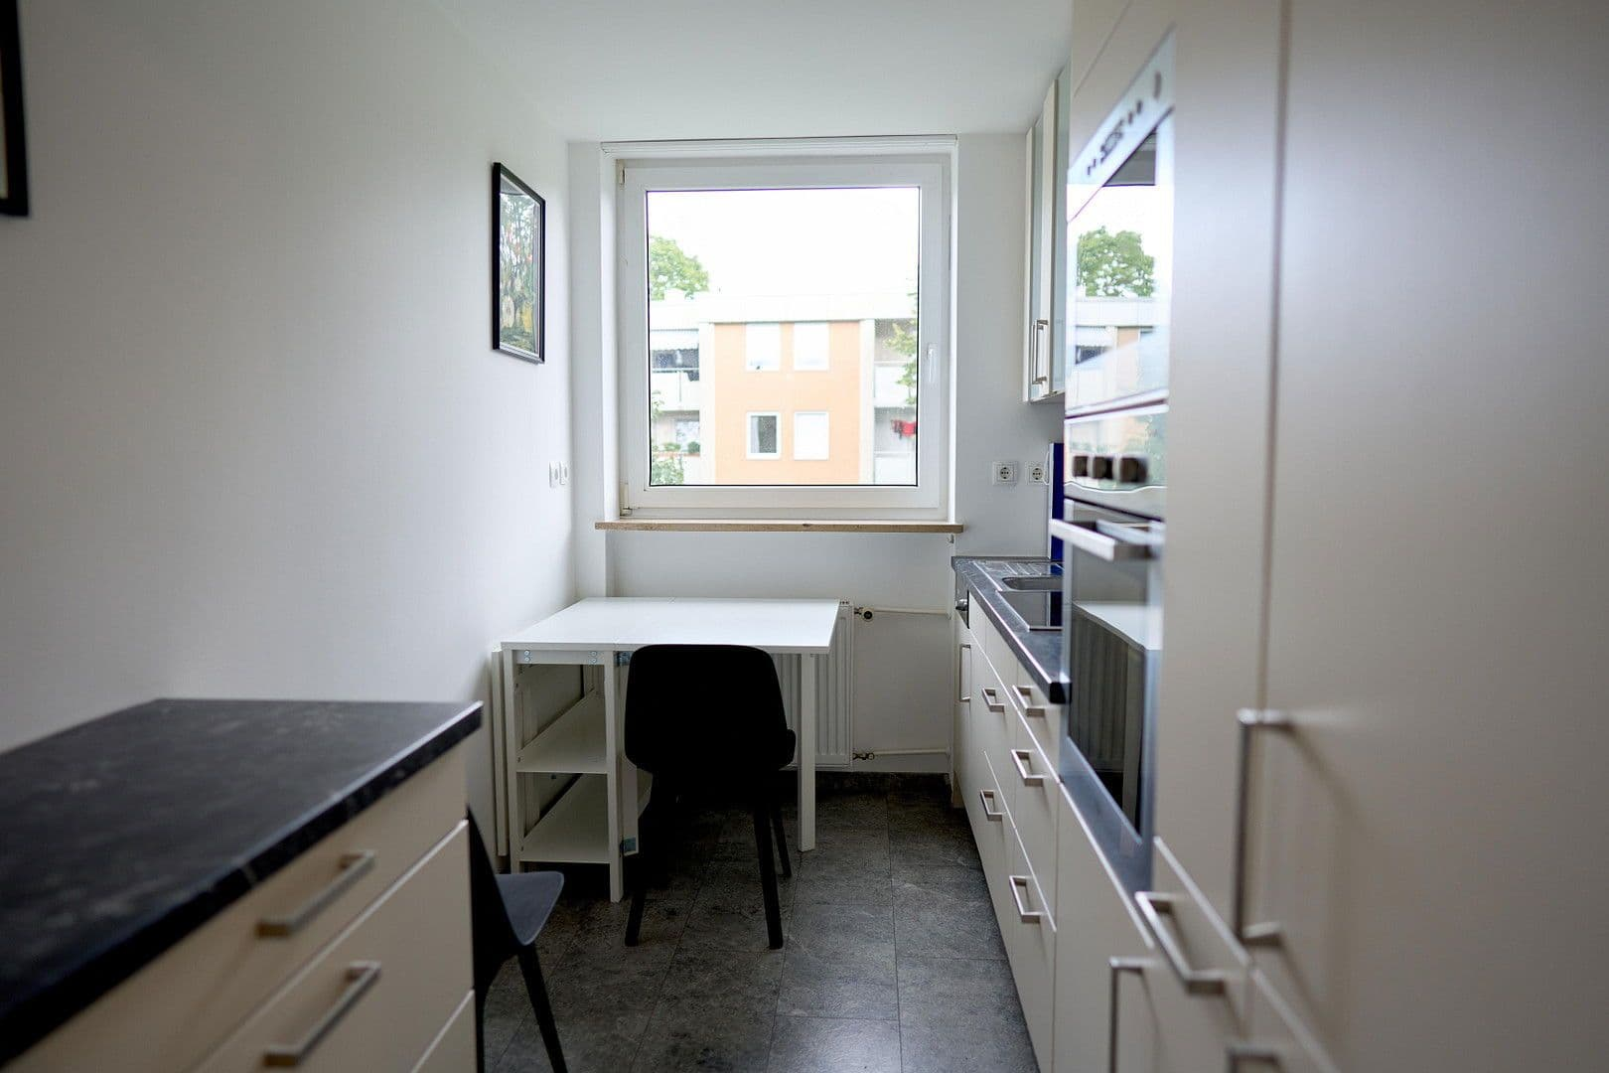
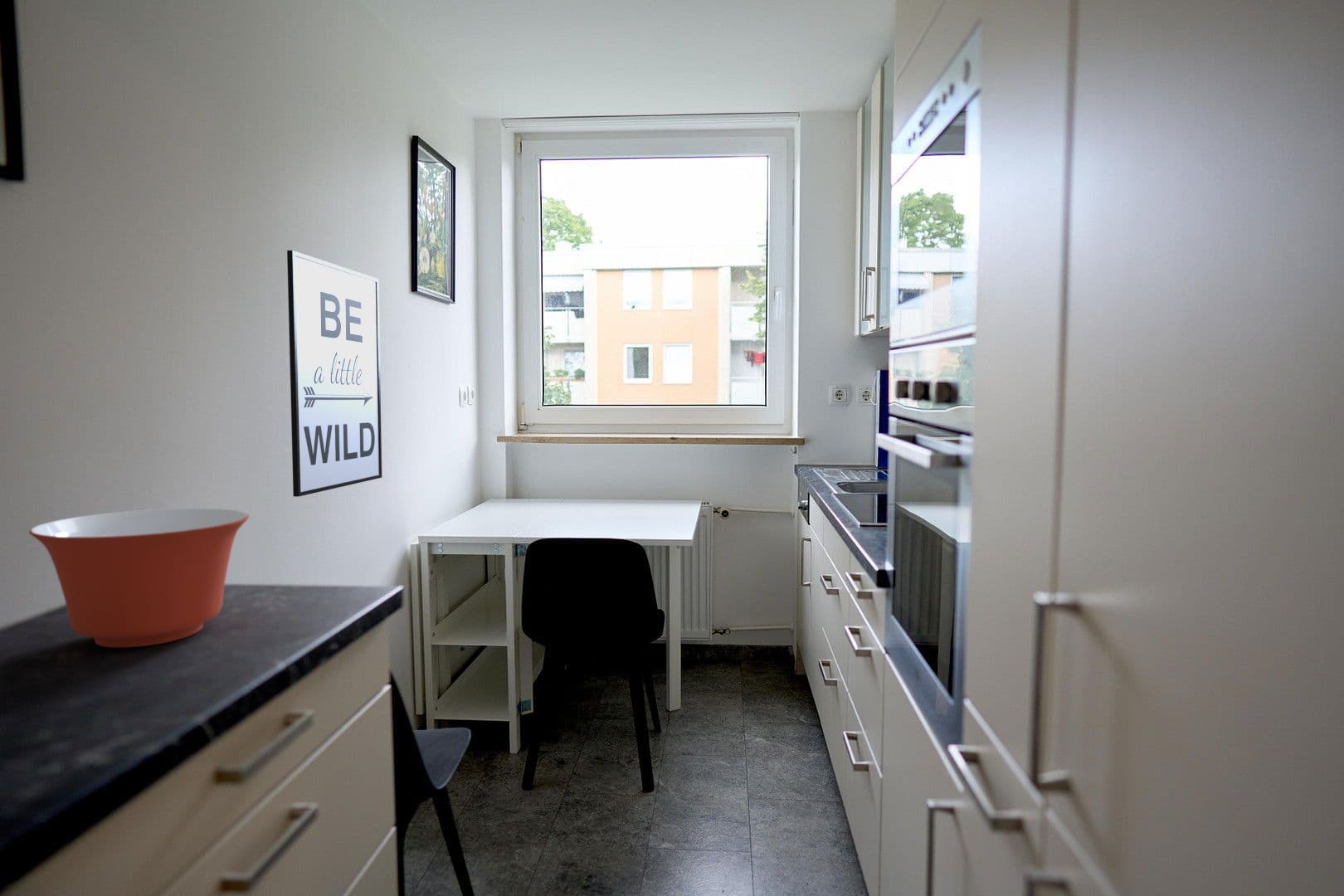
+ mixing bowl [28,508,250,648]
+ wall art [286,250,382,498]
